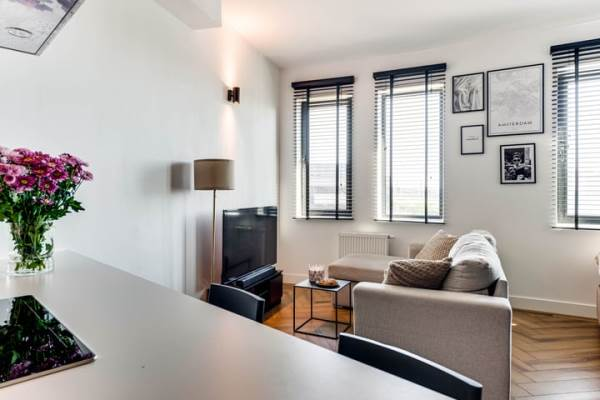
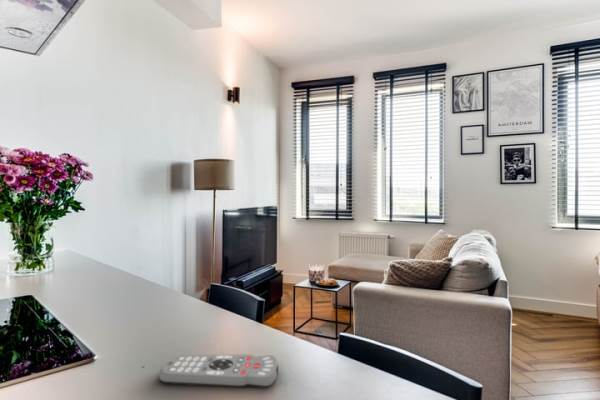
+ remote control [158,354,279,390]
